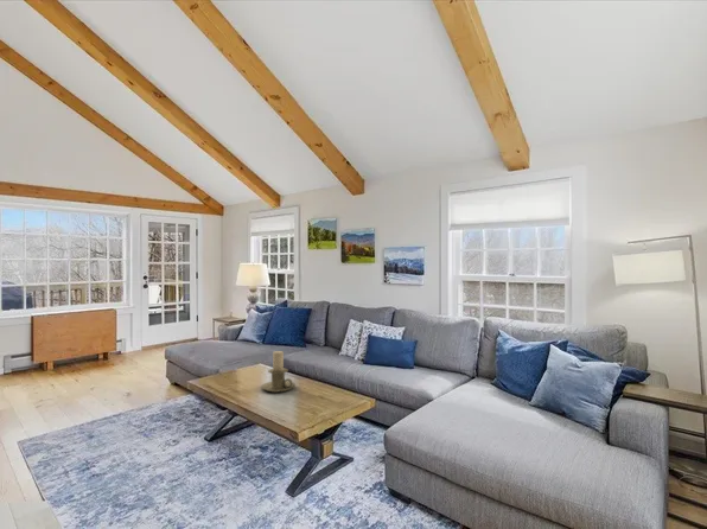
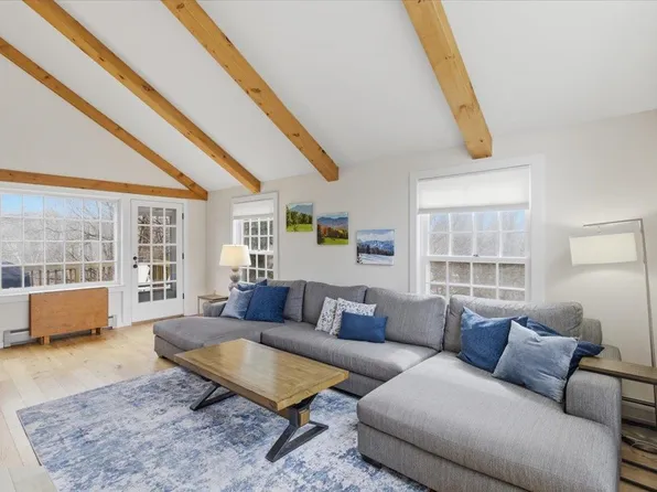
- candle holder [260,350,297,394]
